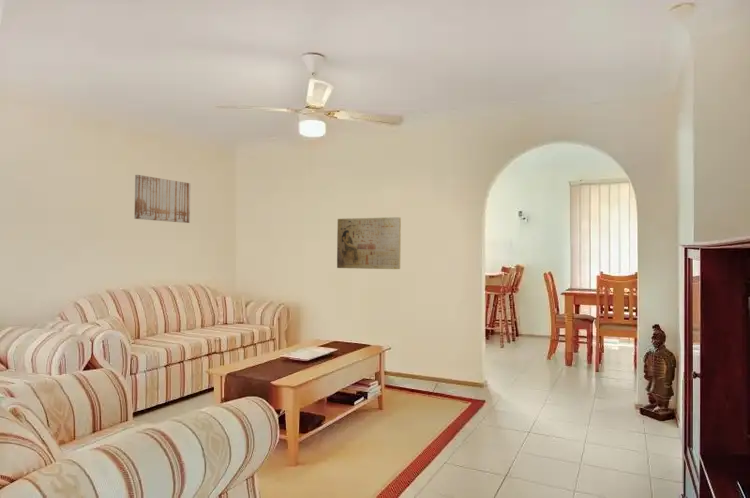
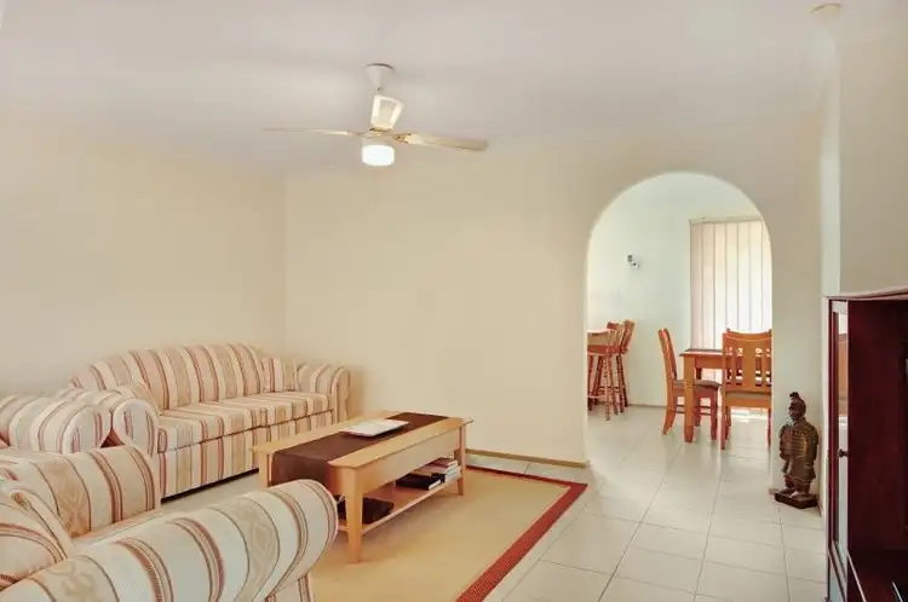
- stone relief [336,216,402,270]
- wall art [134,174,191,224]
